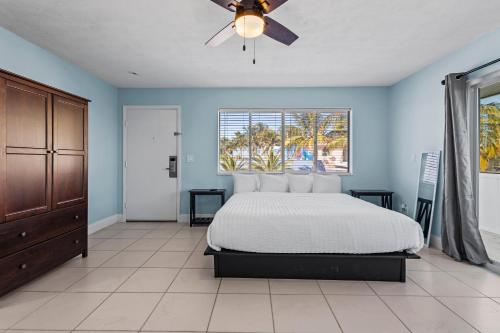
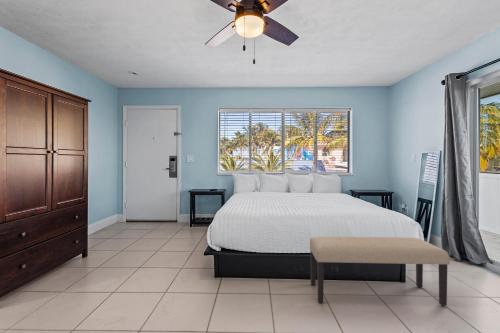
+ bench [309,236,451,307]
